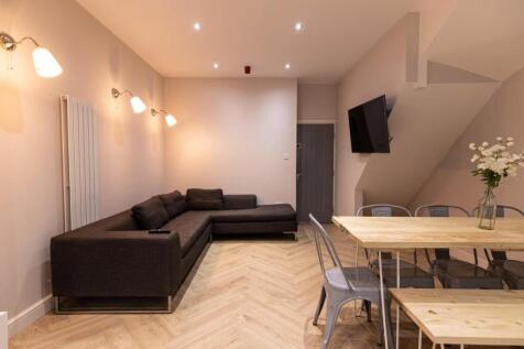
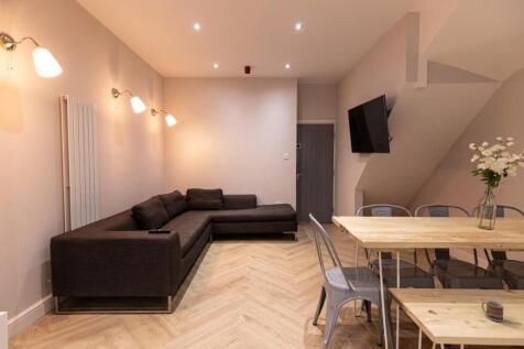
+ cup [481,299,505,323]
